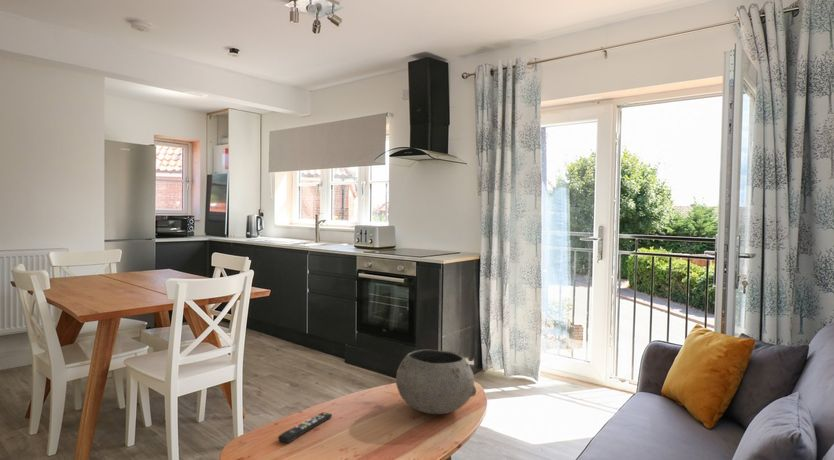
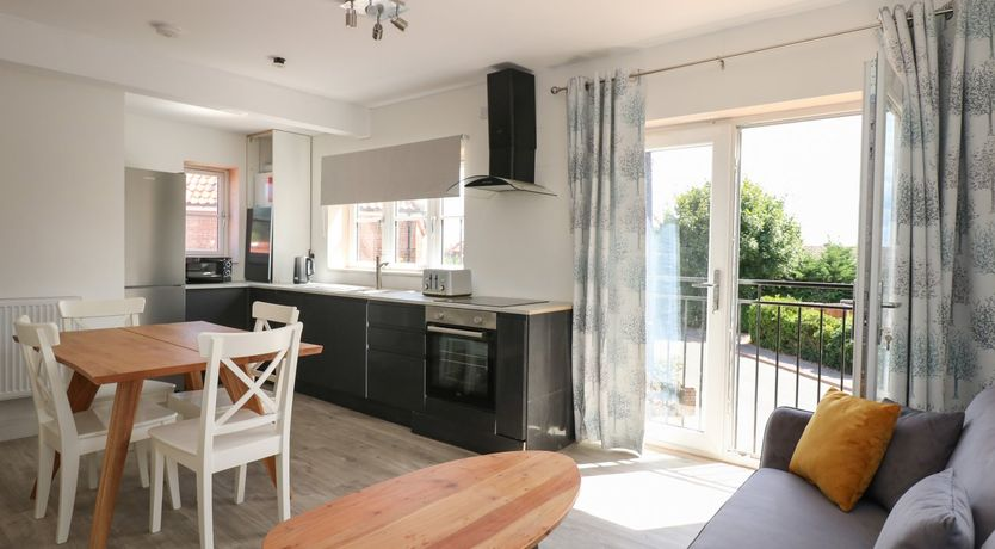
- remote control [277,411,333,444]
- bowl [395,349,477,415]
